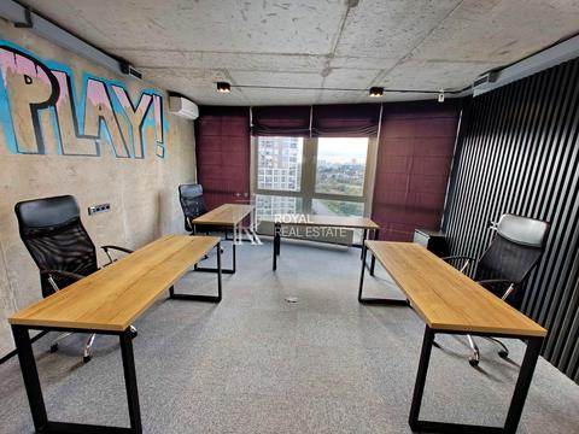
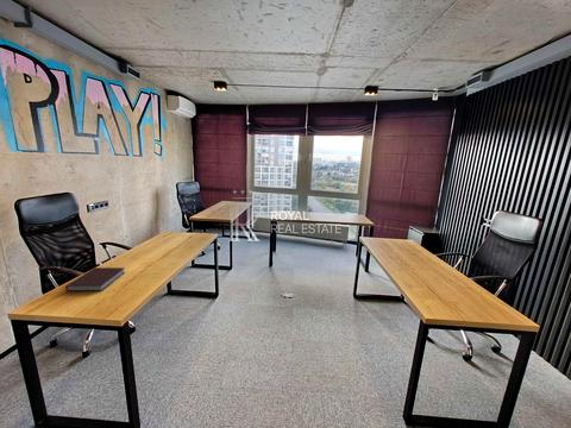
+ notebook [64,266,126,292]
